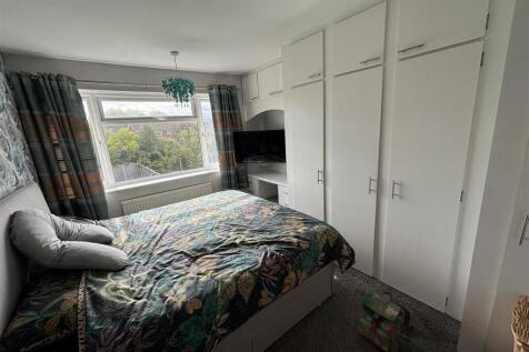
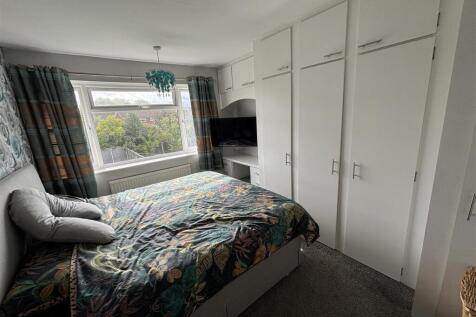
- backpack [356,289,415,352]
